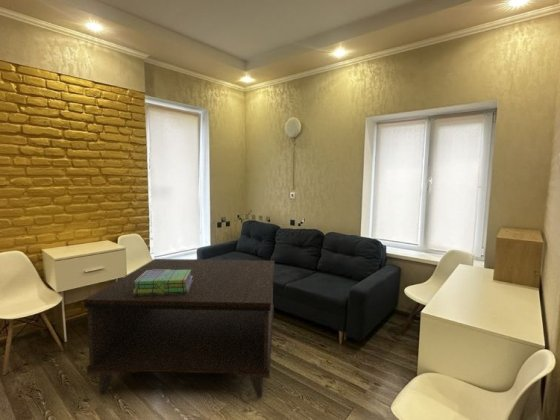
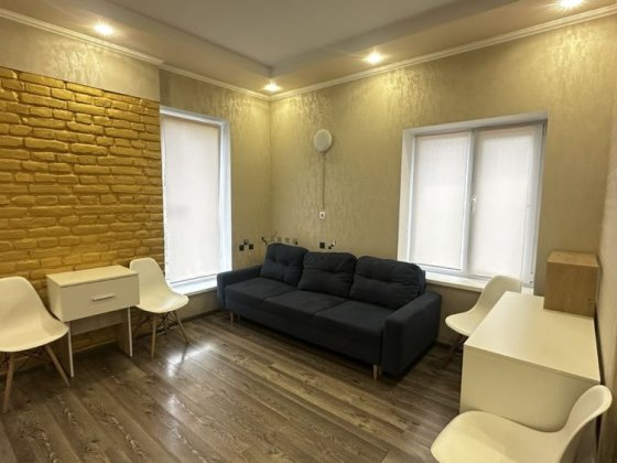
- coffee table [83,258,275,399]
- stack of books [133,270,193,295]
